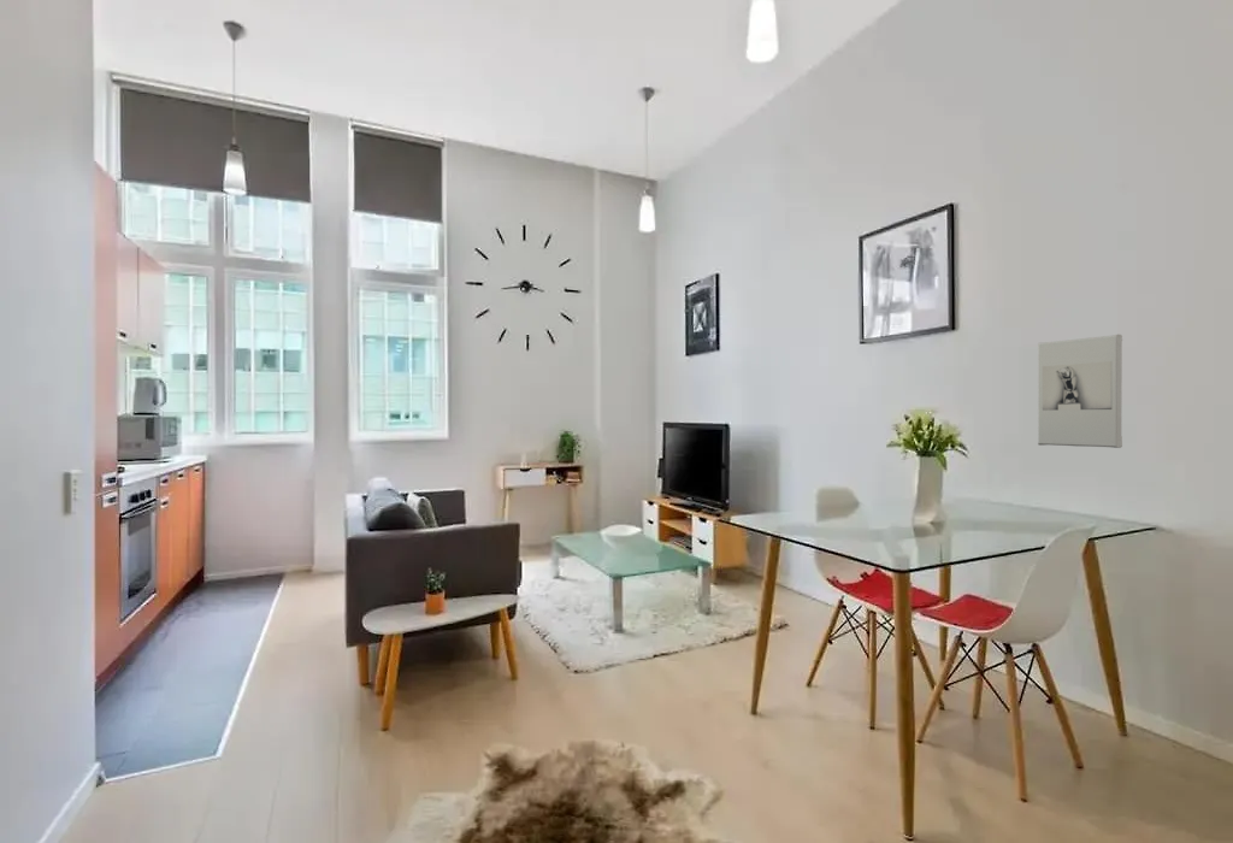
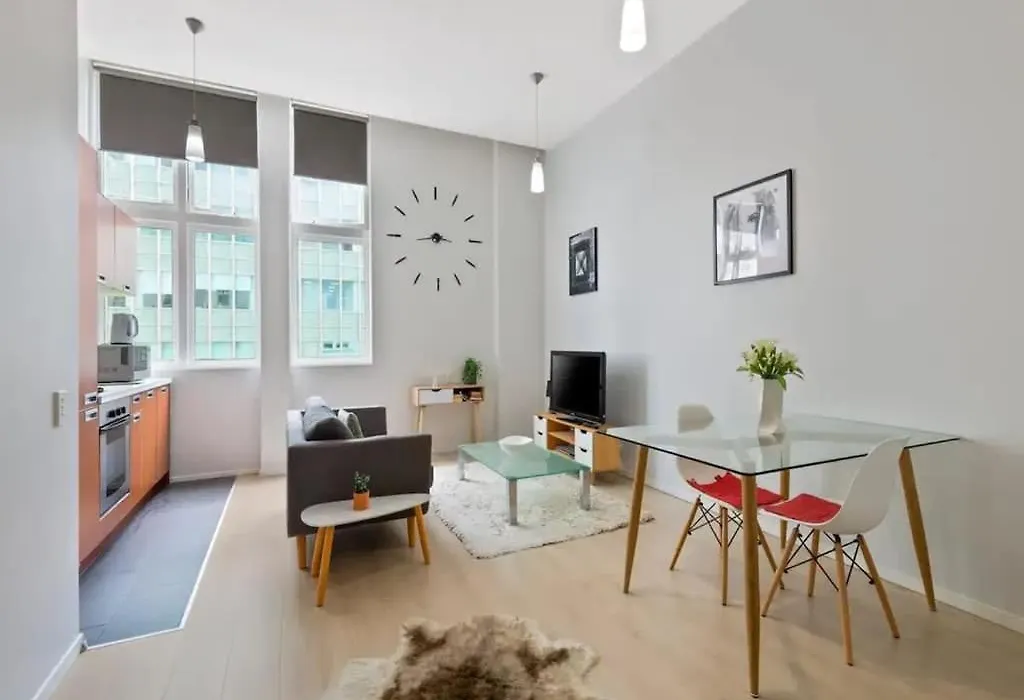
- wall sculpture [1037,334,1123,449]
